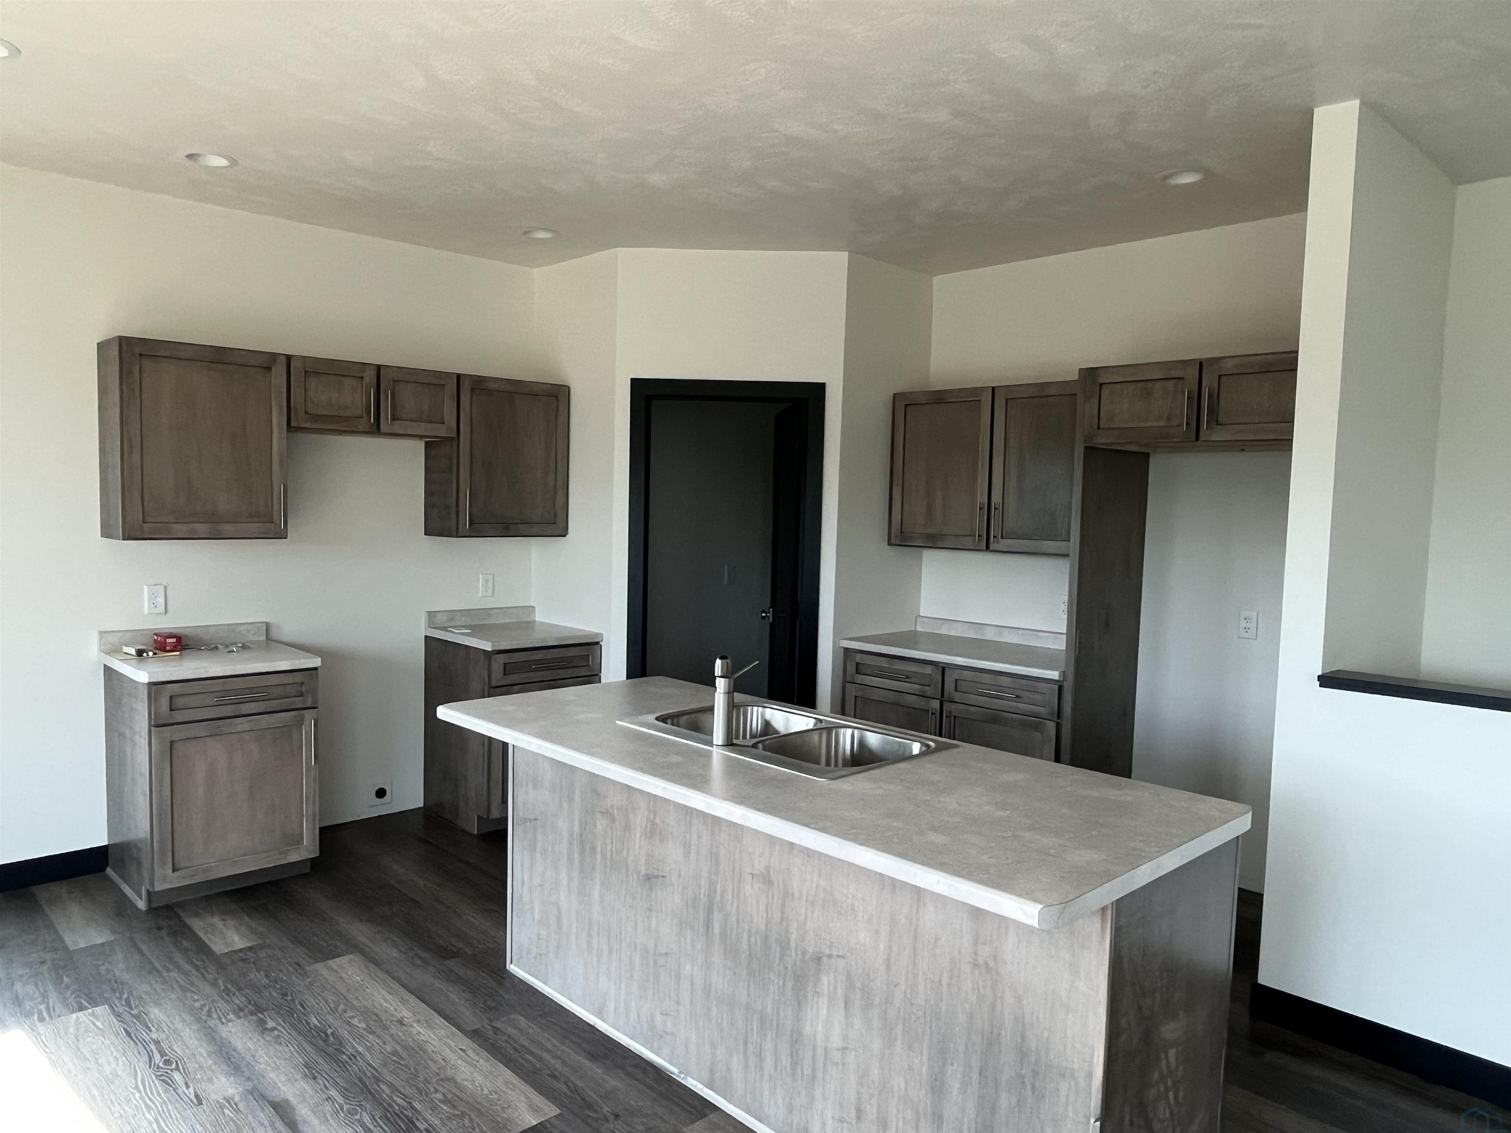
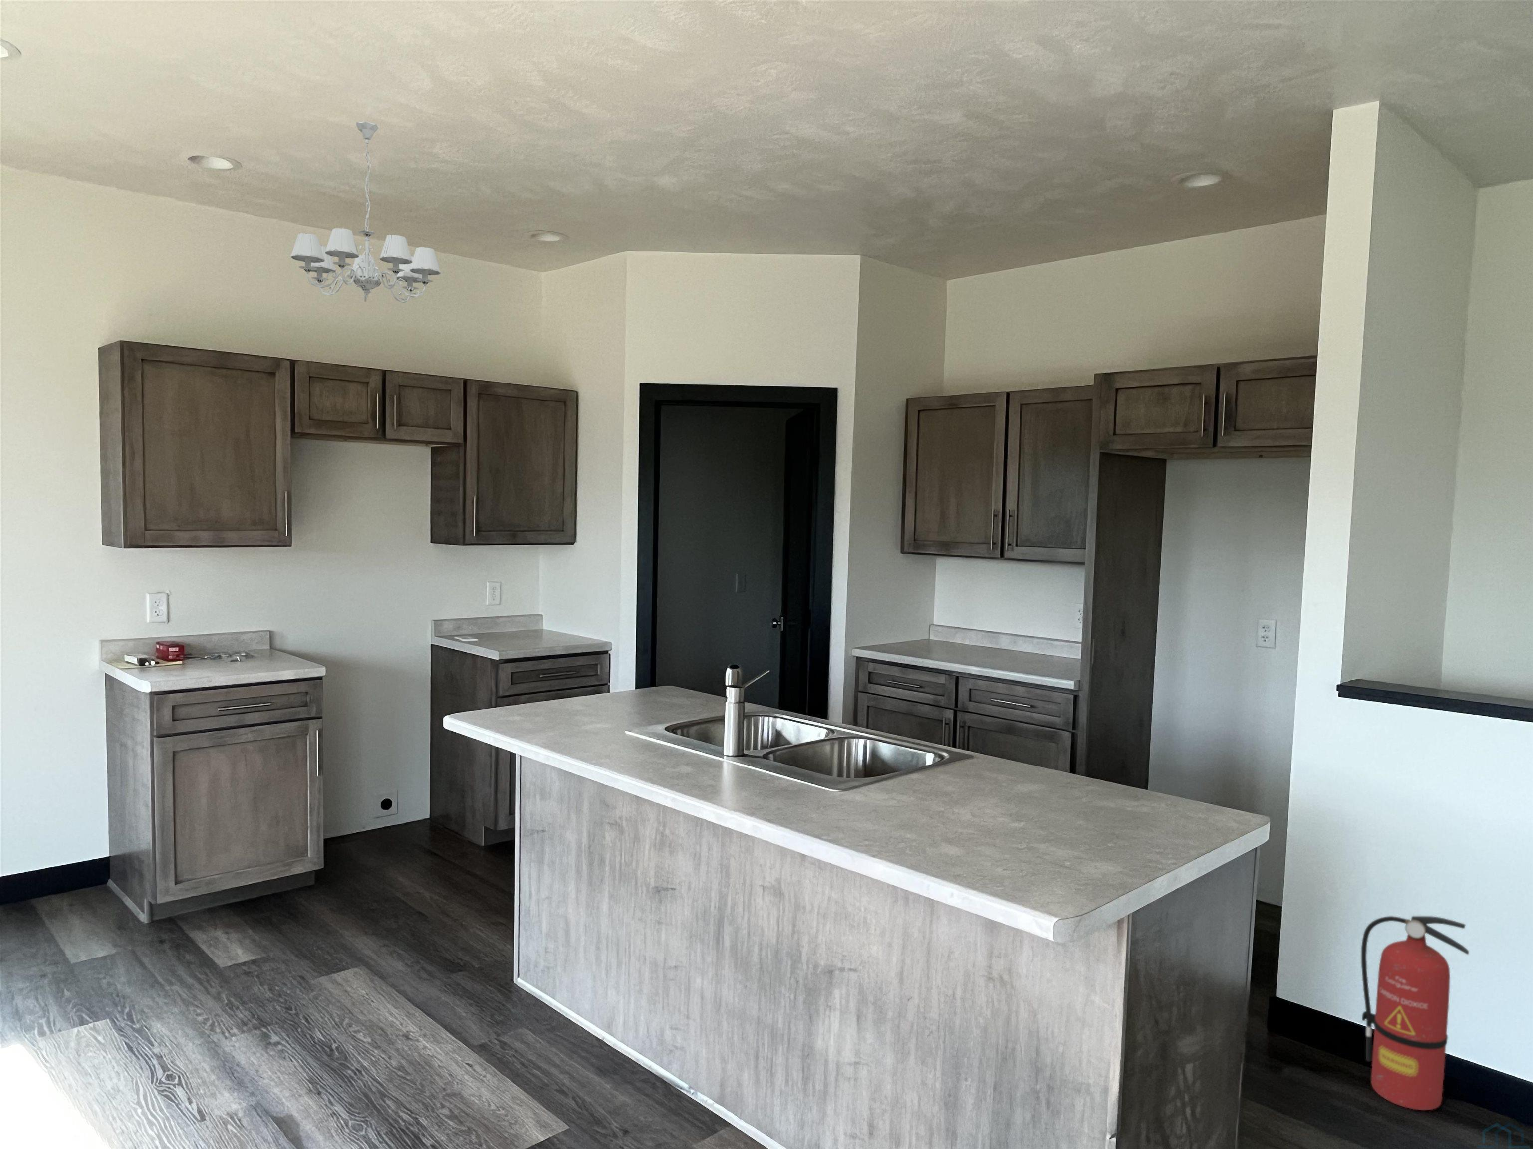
+ fire extinguisher [1360,916,1469,1110]
+ chandelier [290,121,441,303]
